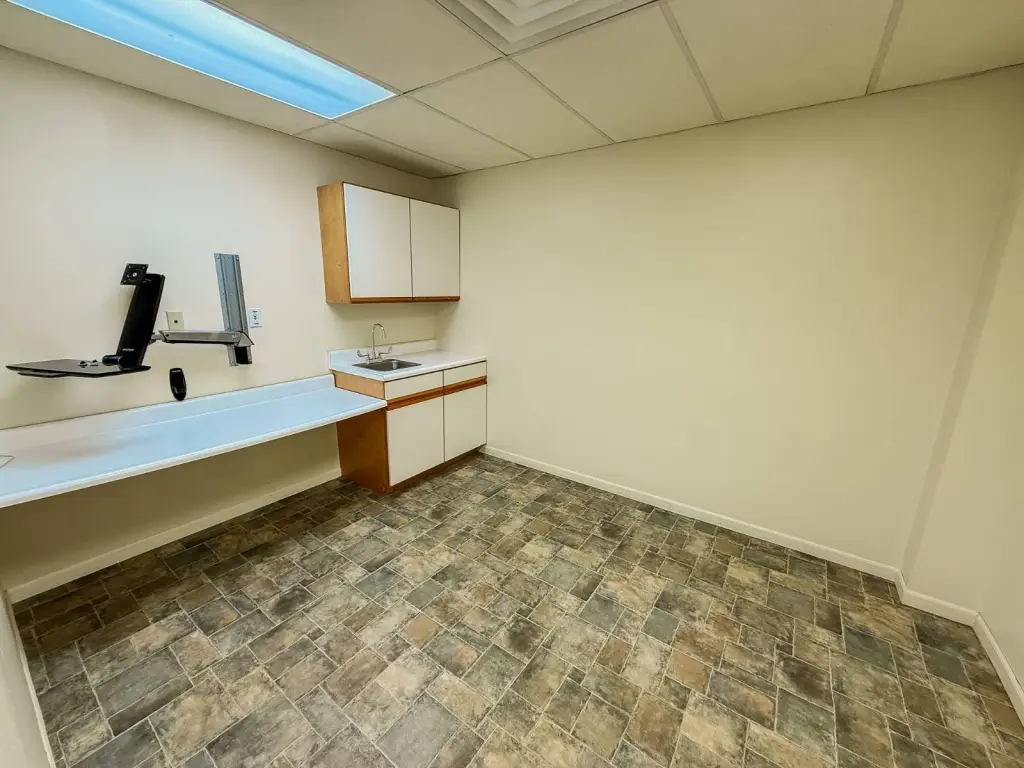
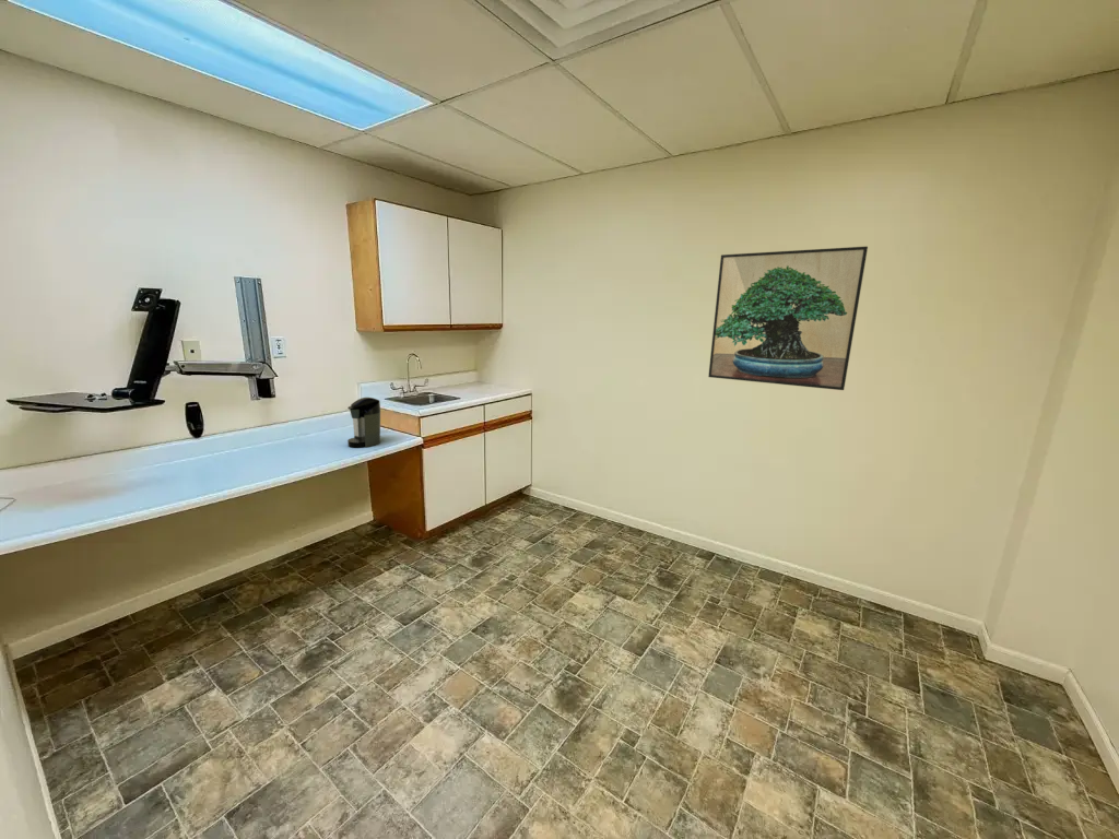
+ coffee maker [346,397,381,448]
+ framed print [707,246,869,391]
